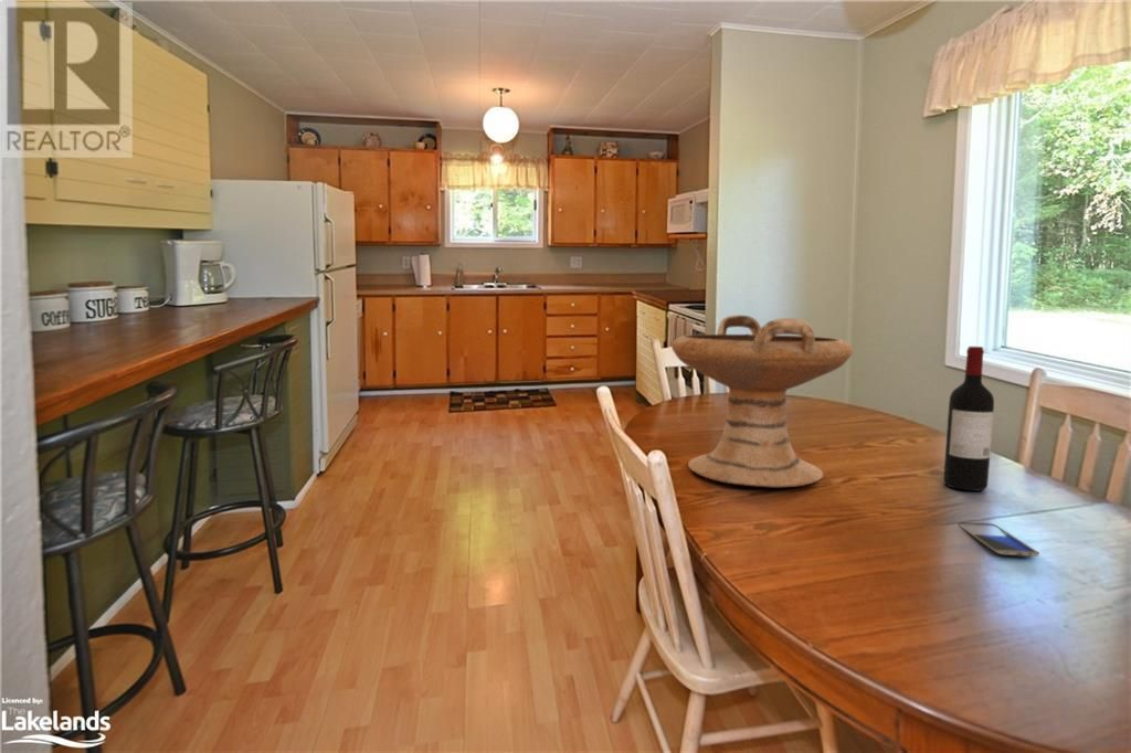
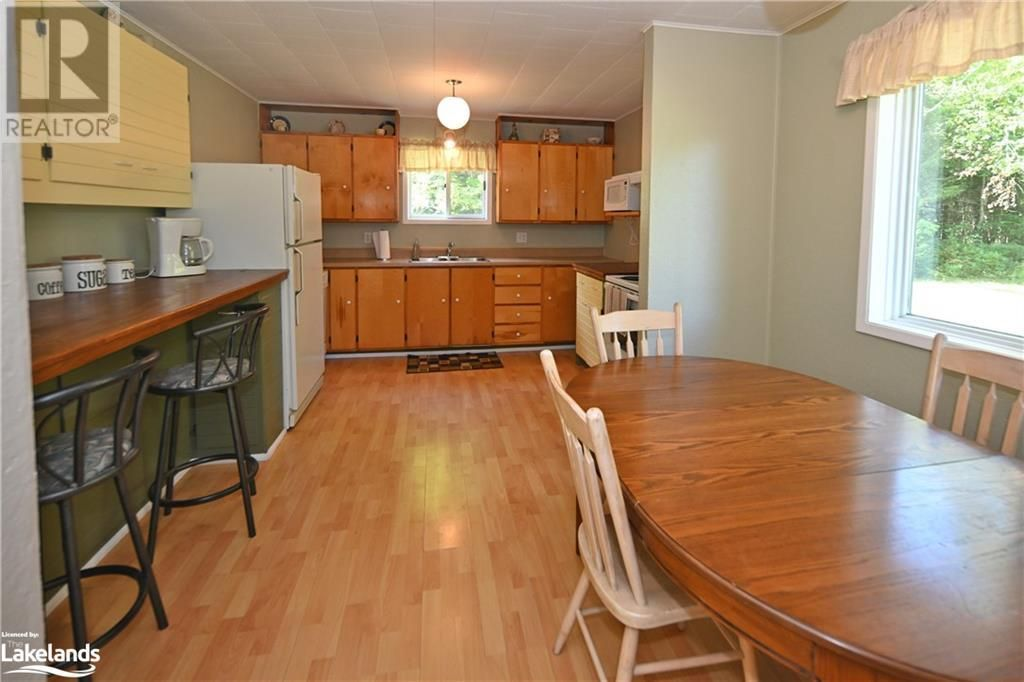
- smartphone [956,521,1040,558]
- decorative bowl [670,314,855,488]
- wine bottle [942,346,995,492]
